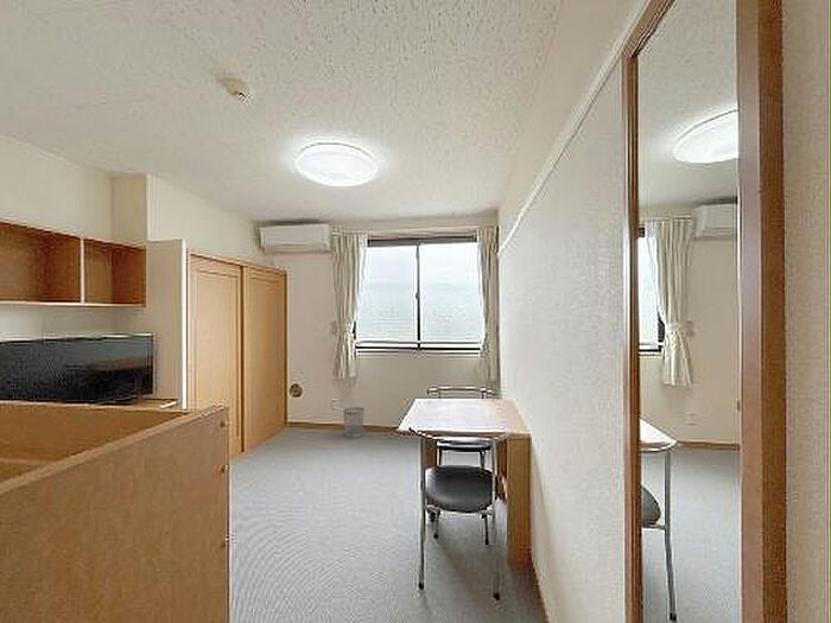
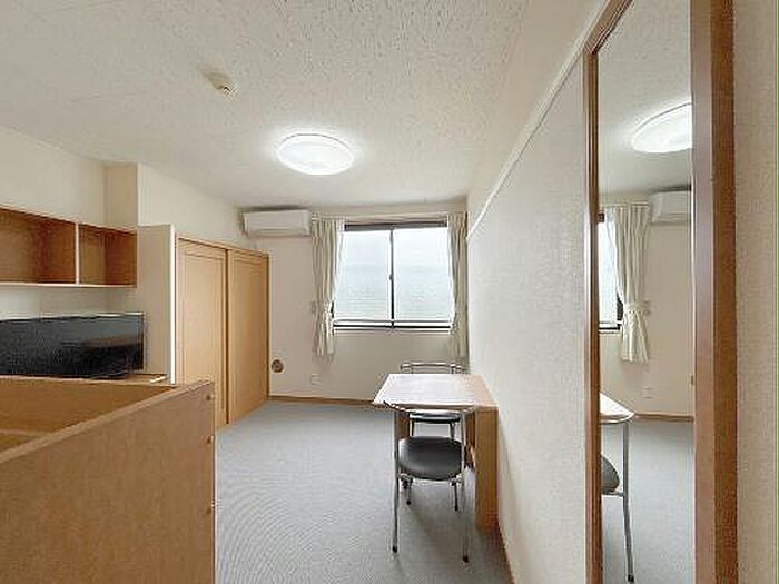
- wastebasket [342,406,366,439]
